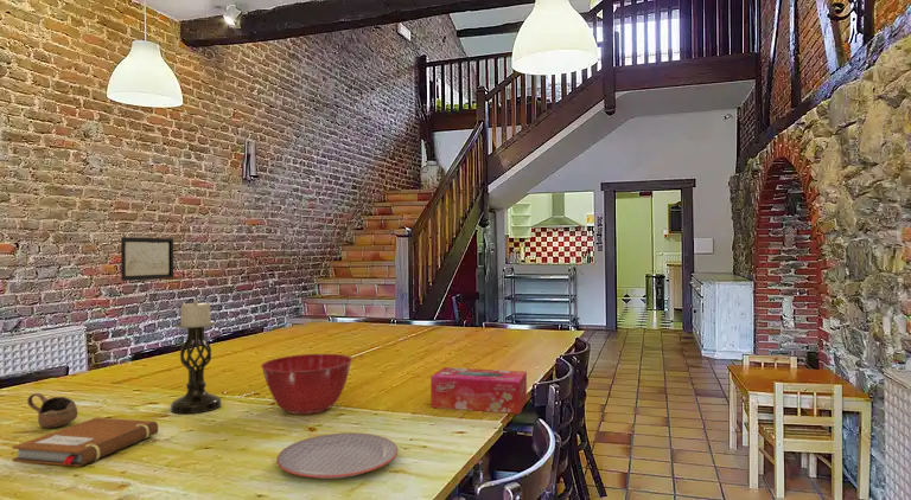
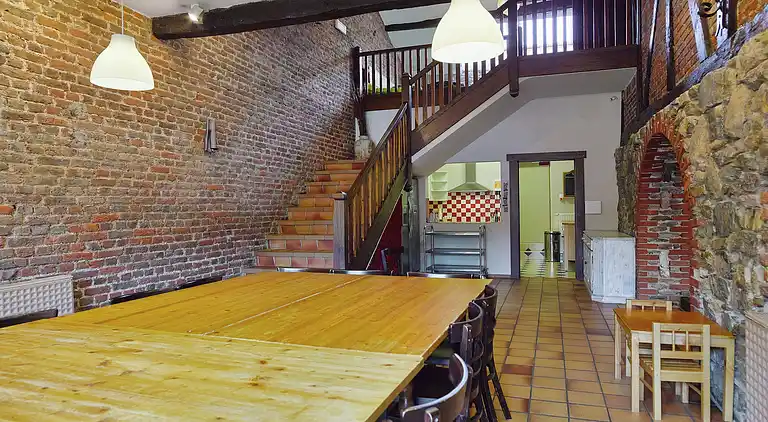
- tissue box [429,366,528,415]
- wall art [120,236,174,282]
- notebook [11,416,159,468]
- candle holder [170,299,223,415]
- mixing bowl [260,353,353,416]
- cup [26,392,79,429]
- plate [275,431,399,480]
